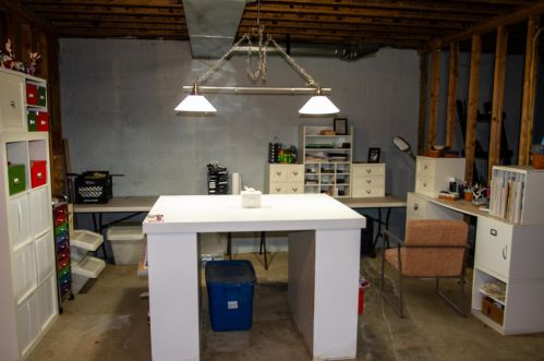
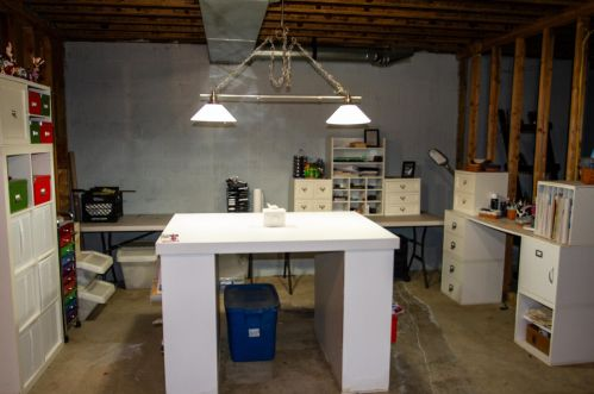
- chair [379,218,472,318]
